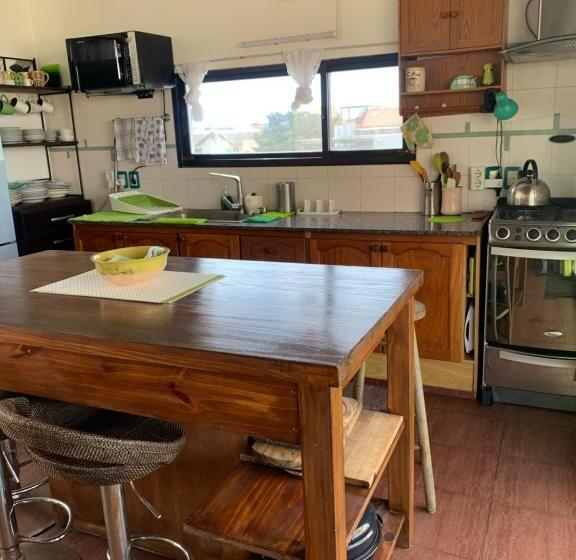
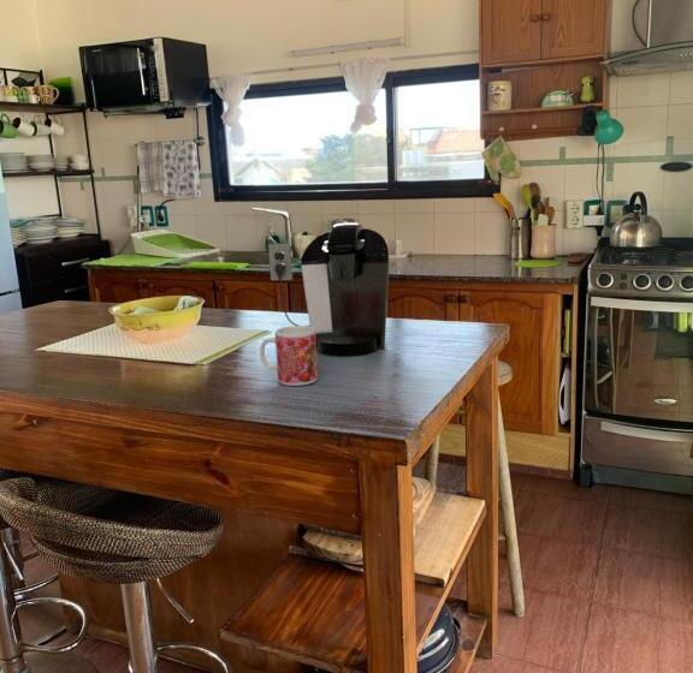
+ mug [259,324,319,387]
+ coffee maker [267,221,391,357]
